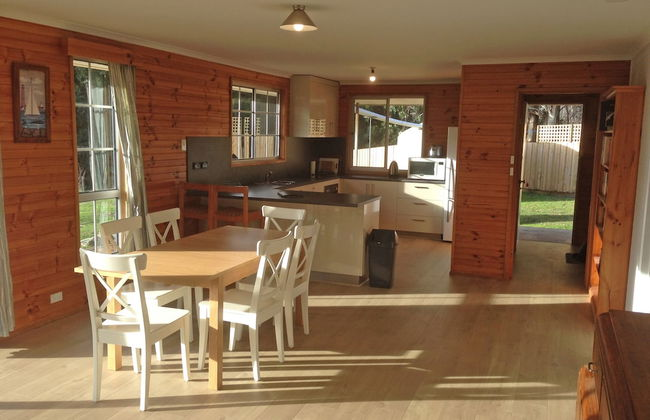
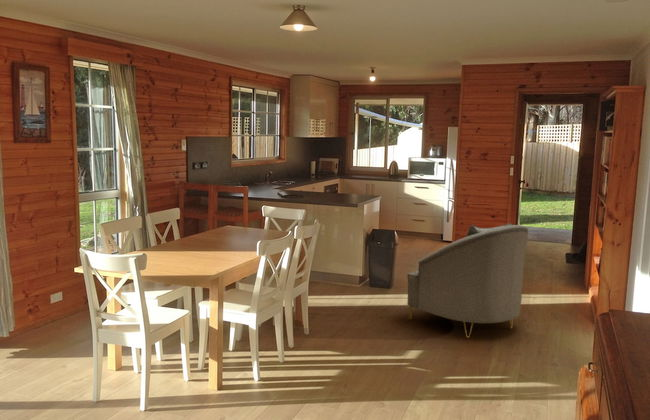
+ armchair [406,222,529,339]
